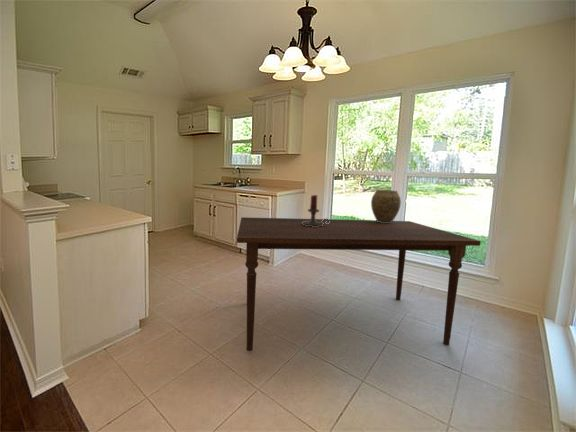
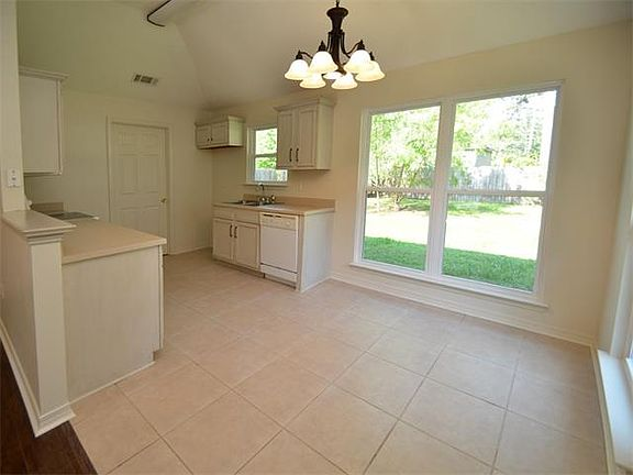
- candle holder [302,194,330,227]
- dining table [236,216,482,352]
- vase [370,189,402,223]
